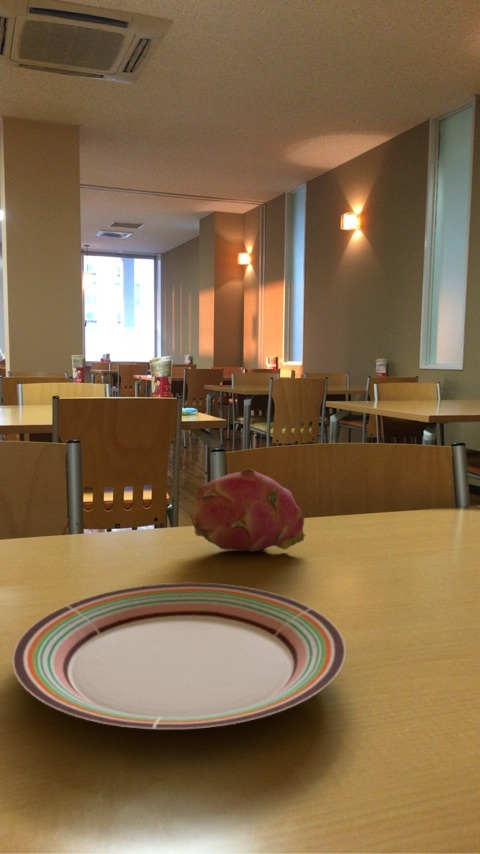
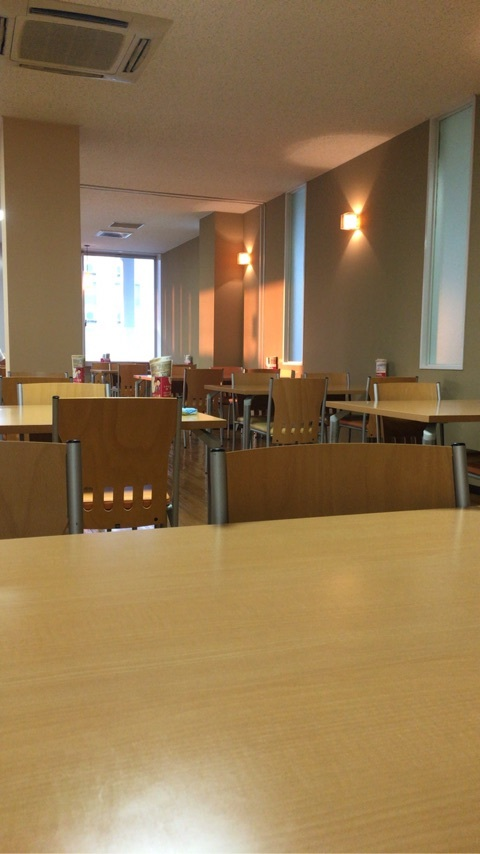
- fruit [190,468,307,553]
- plate [11,582,347,731]
